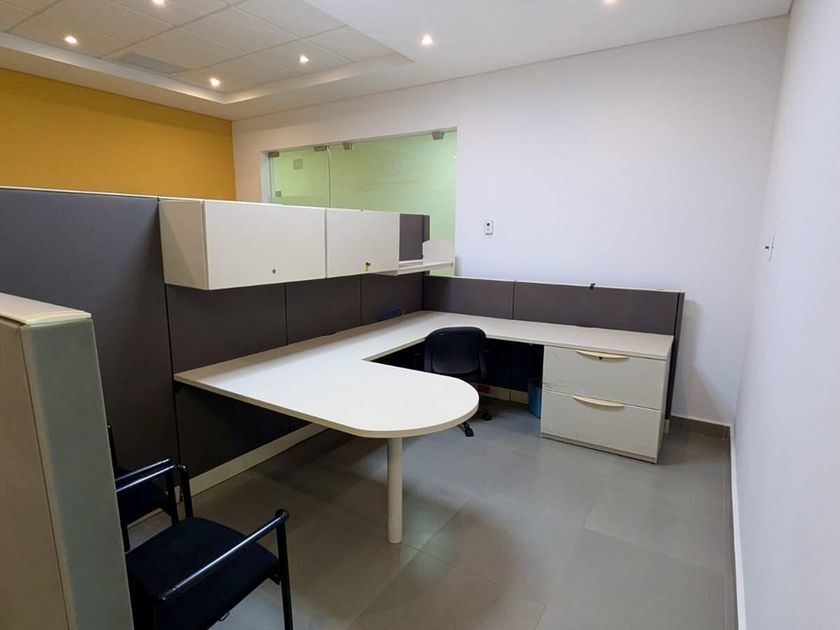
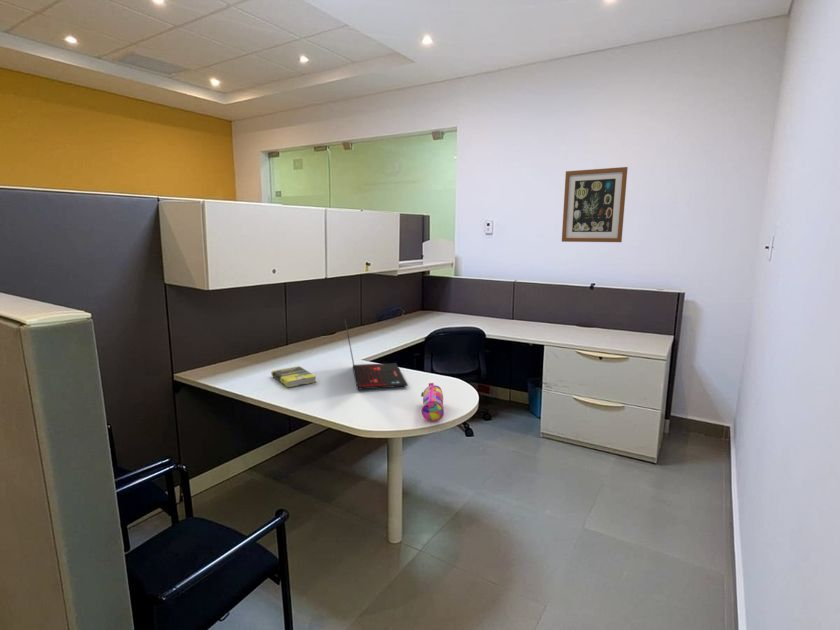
+ wall art [561,166,629,243]
+ book [270,365,317,388]
+ pencil case [420,382,445,423]
+ laptop [344,319,409,390]
